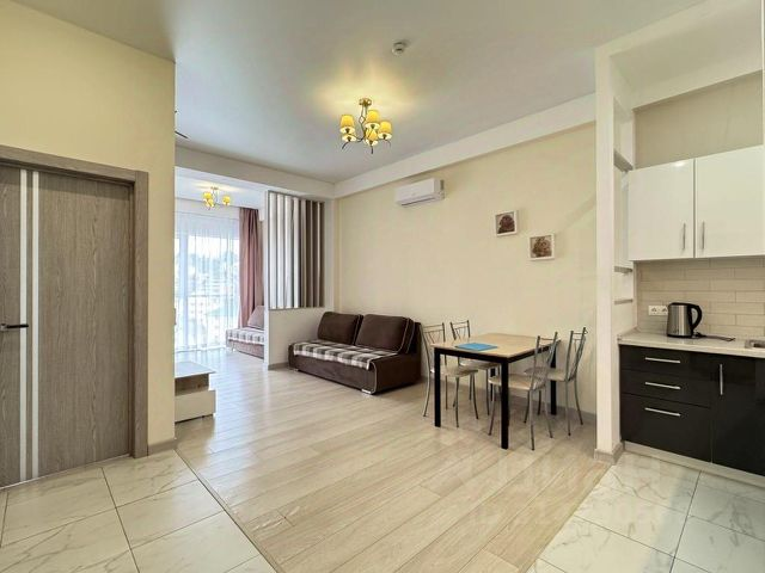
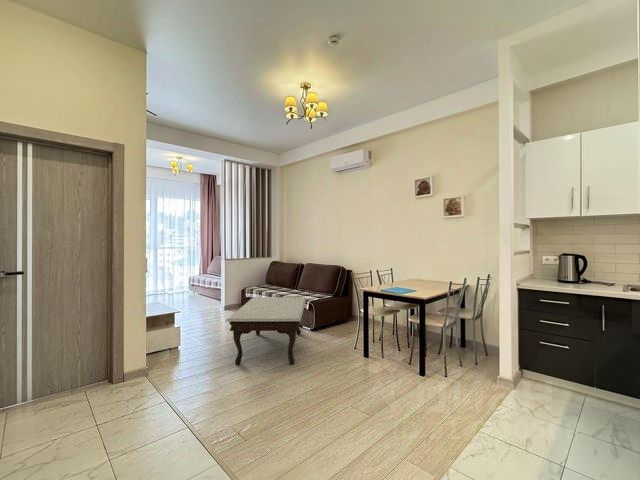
+ coffee table [224,296,307,366]
